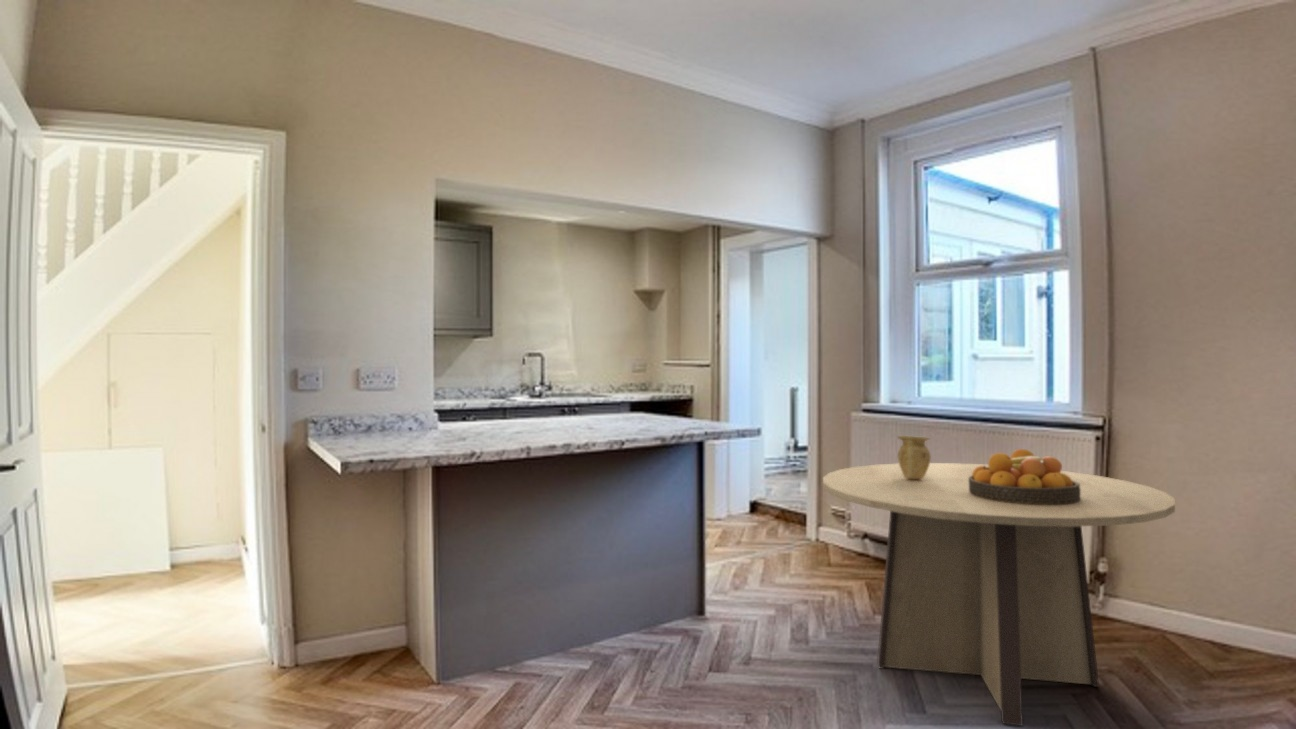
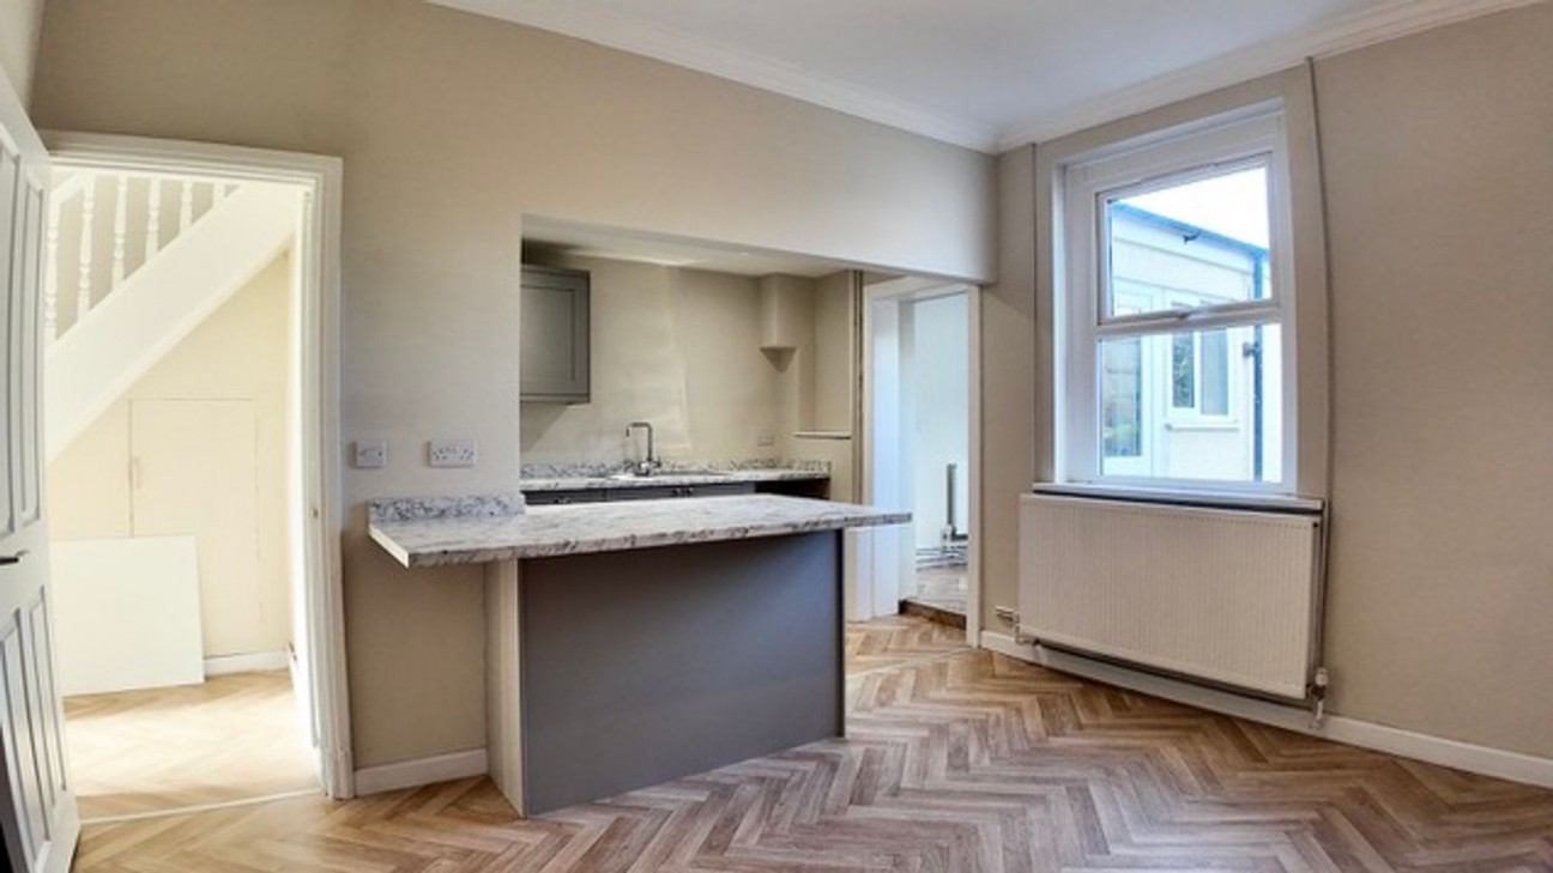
- fruit bowl [969,448,1081,505]
- dining table [822,462,1176,727]
- vase [896,435,931,479]
